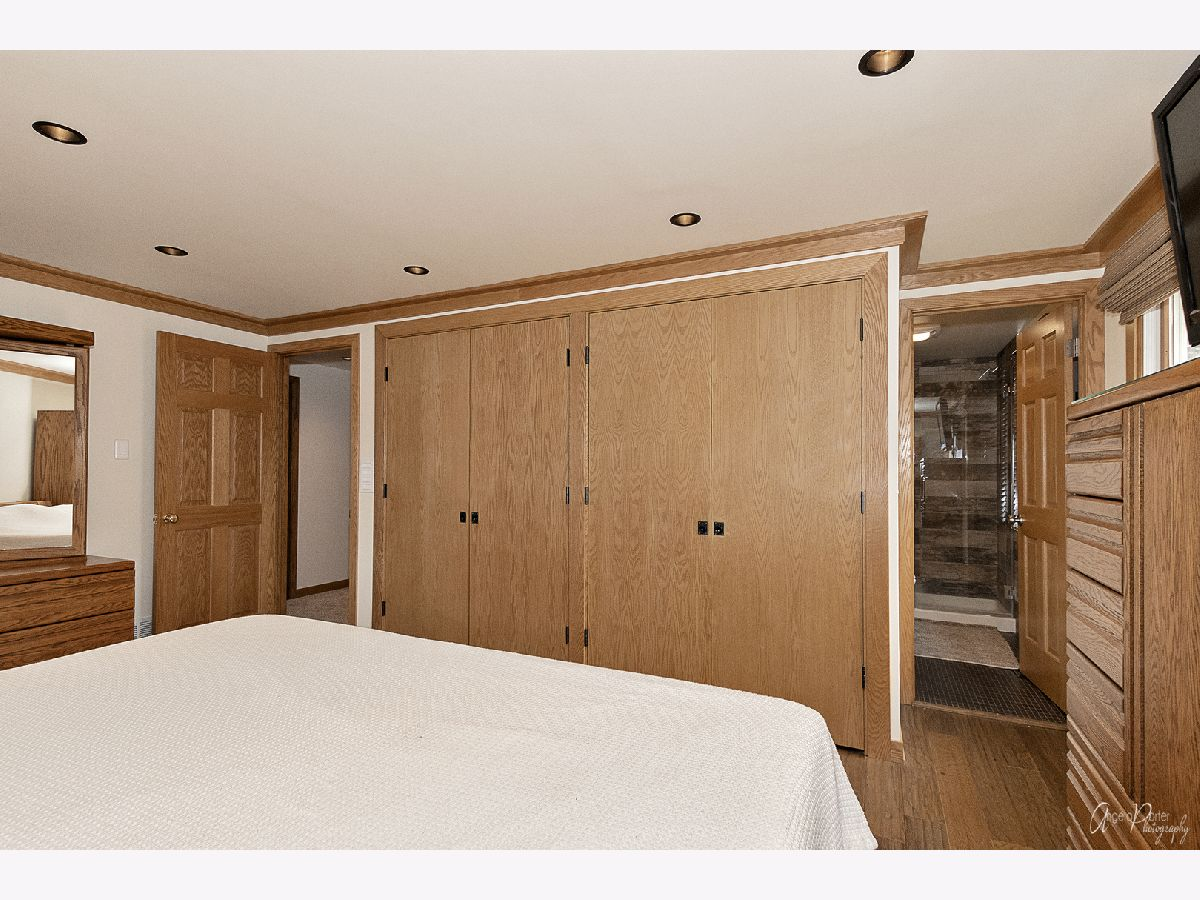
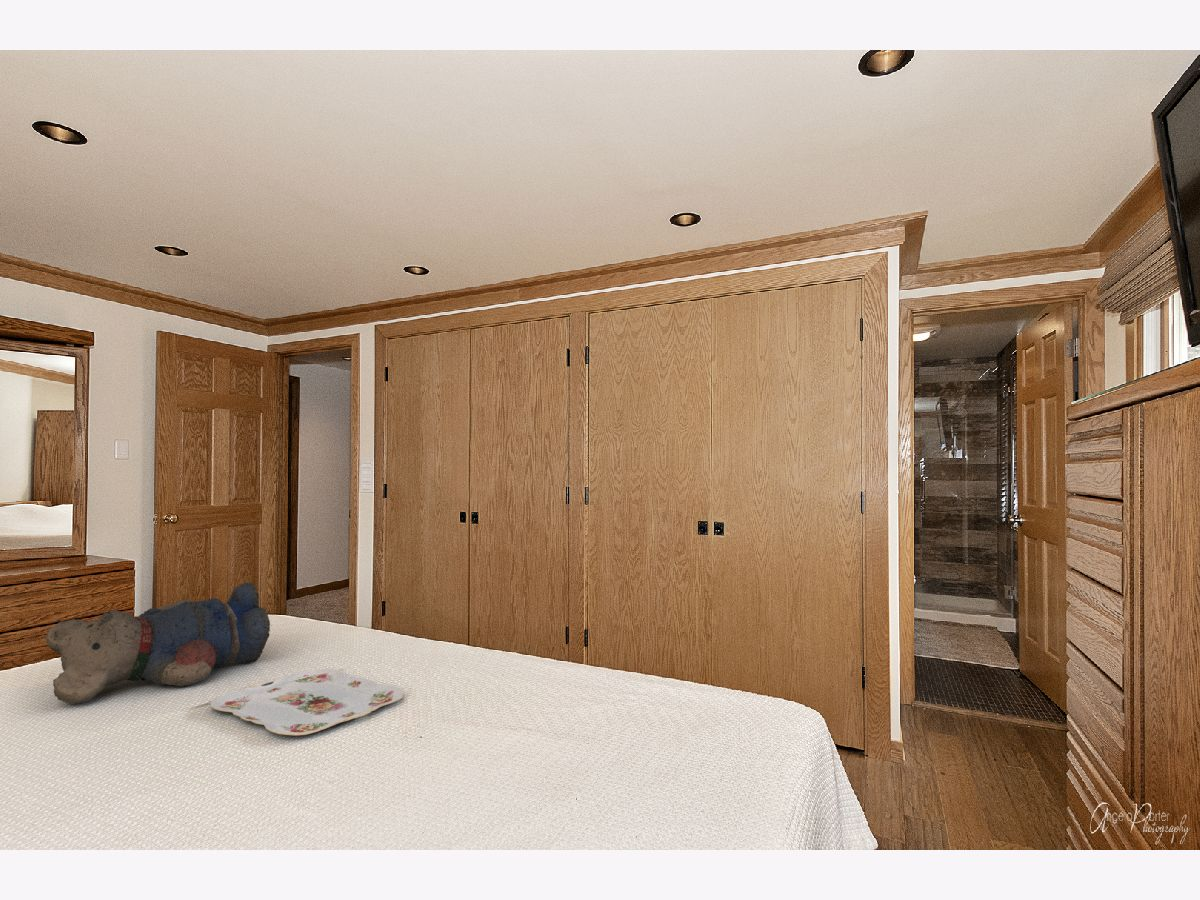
+ teddy bear [44,582,273,705]
+ serving tray [209,668,405,736]
